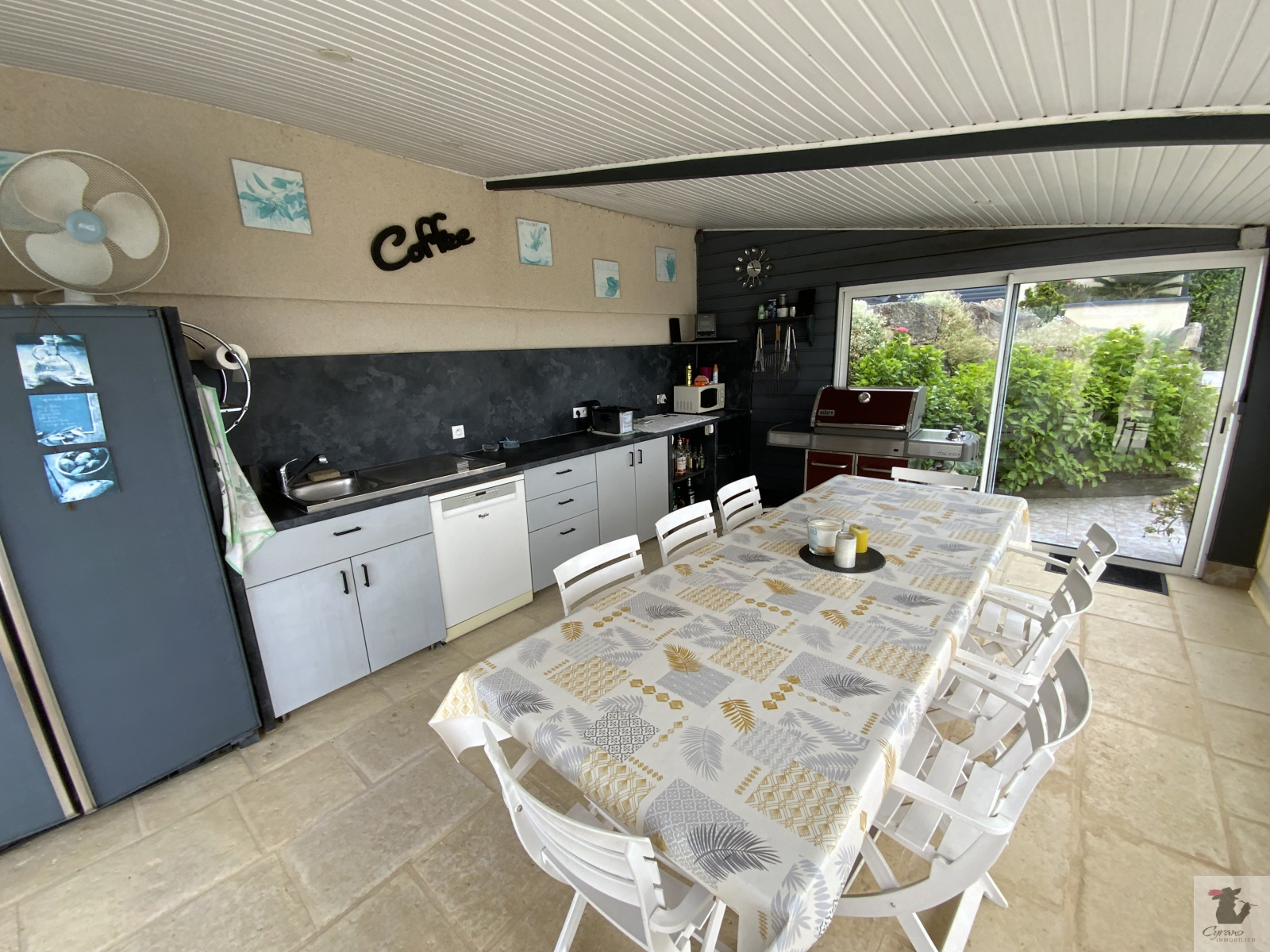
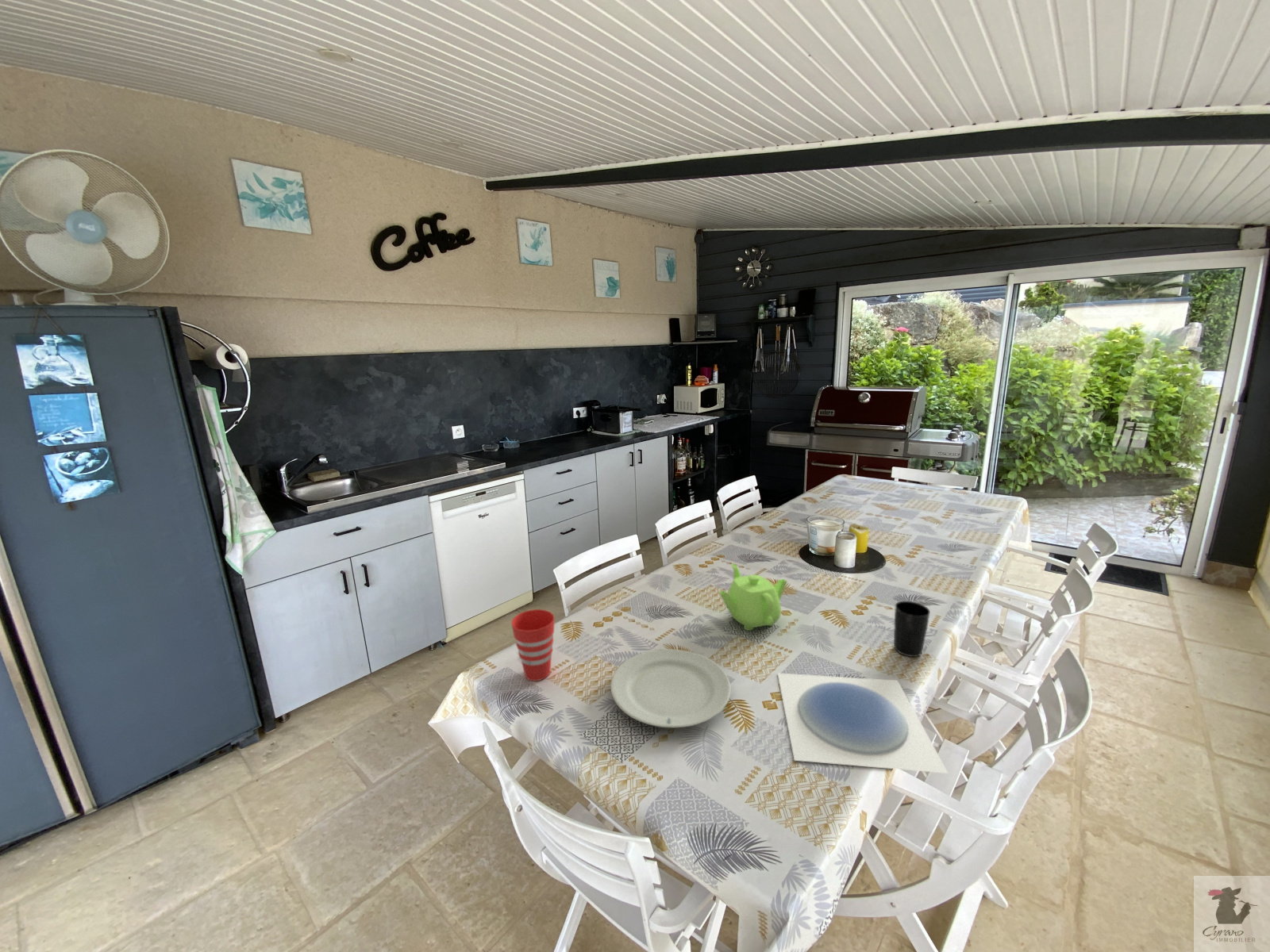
+ cup [893,601,931,658]
+ chinaware [610,648,732,728]
+ cup [510,608,555,681]
+ teapot [718,562,788,631]
+ plate [776,672,949,774]
